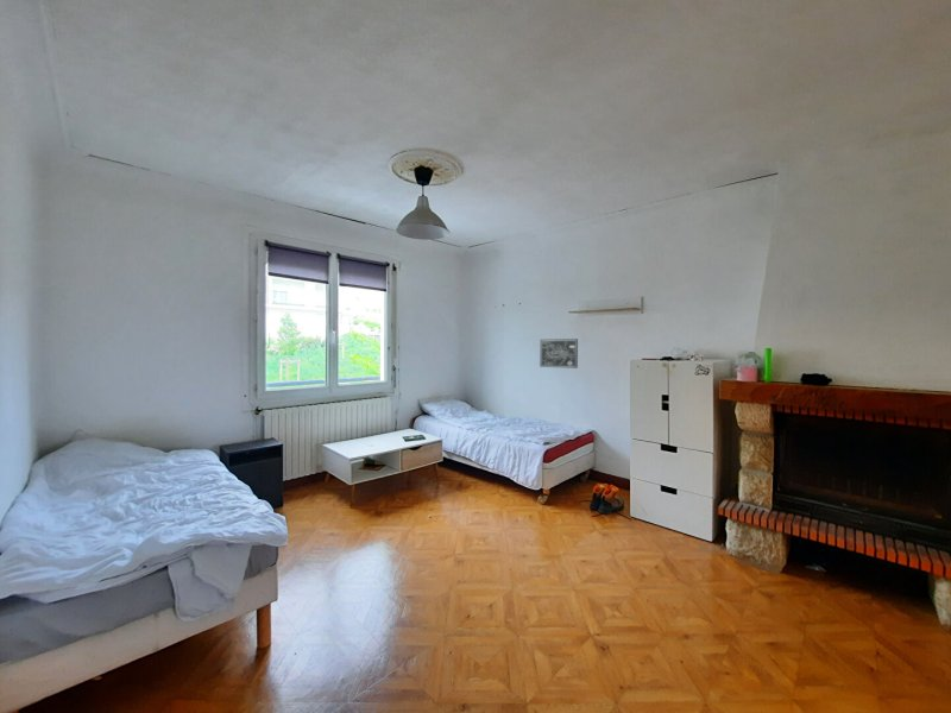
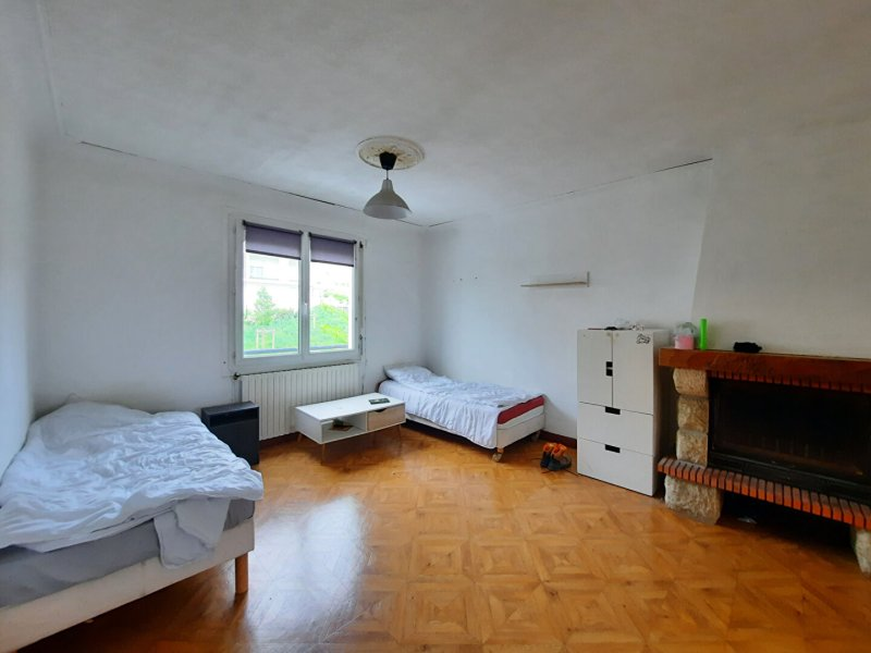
- wall art [539,337,579,370]
